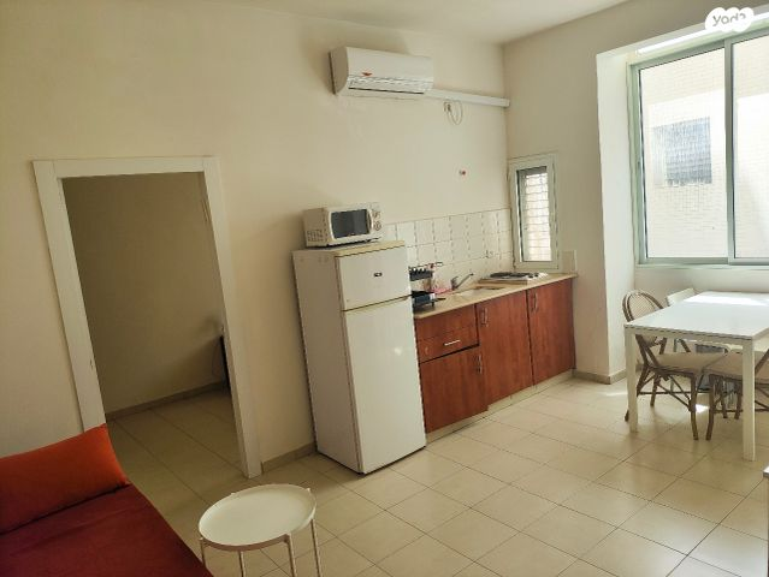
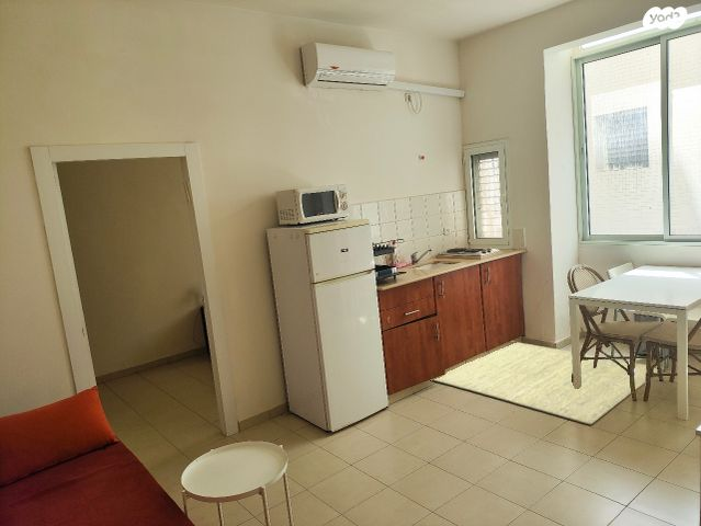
+ rug [433,341,665,426]
